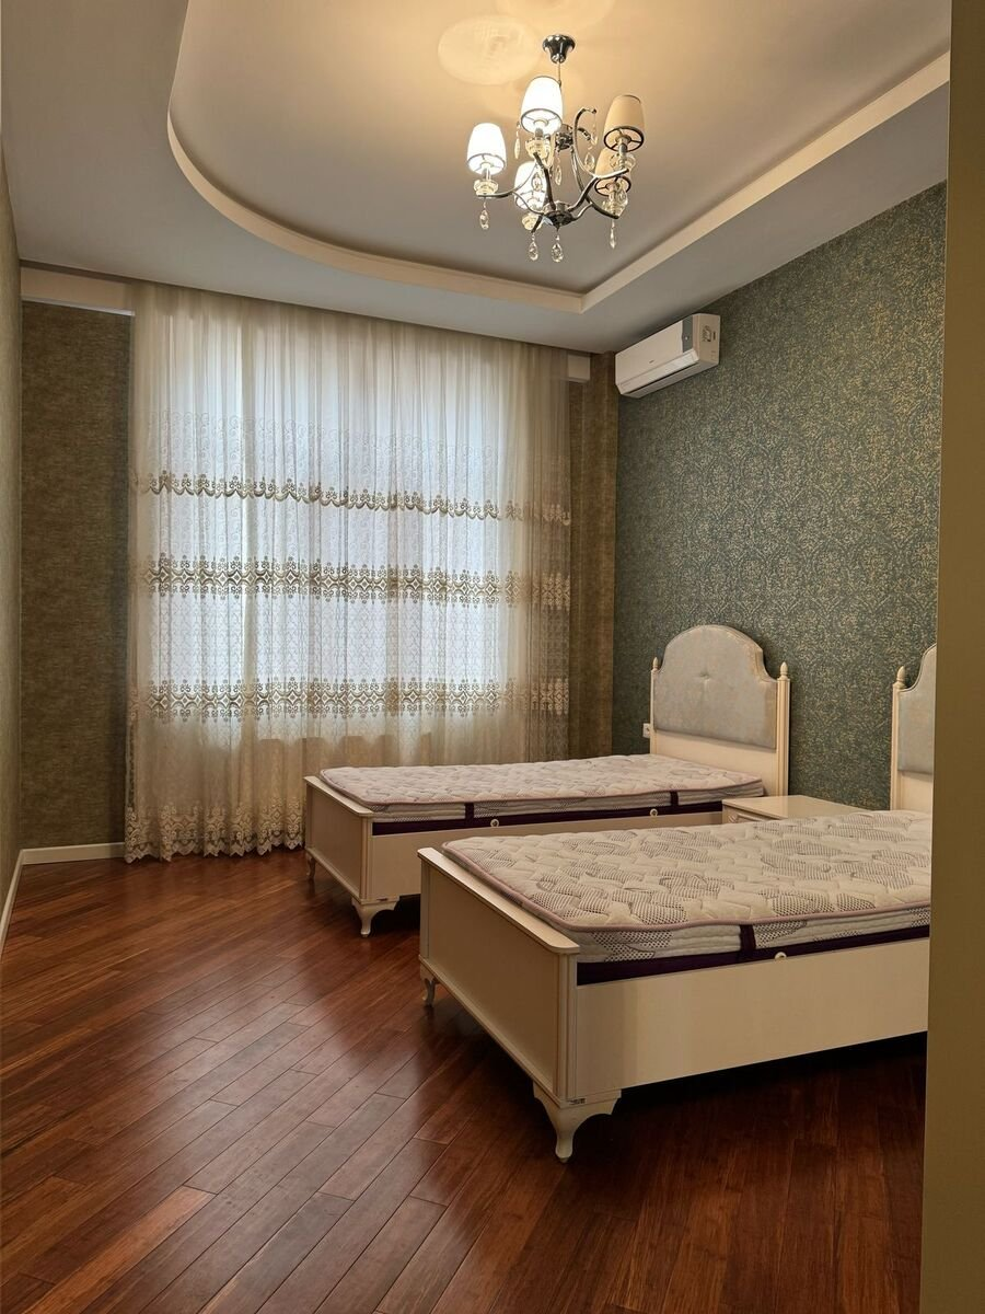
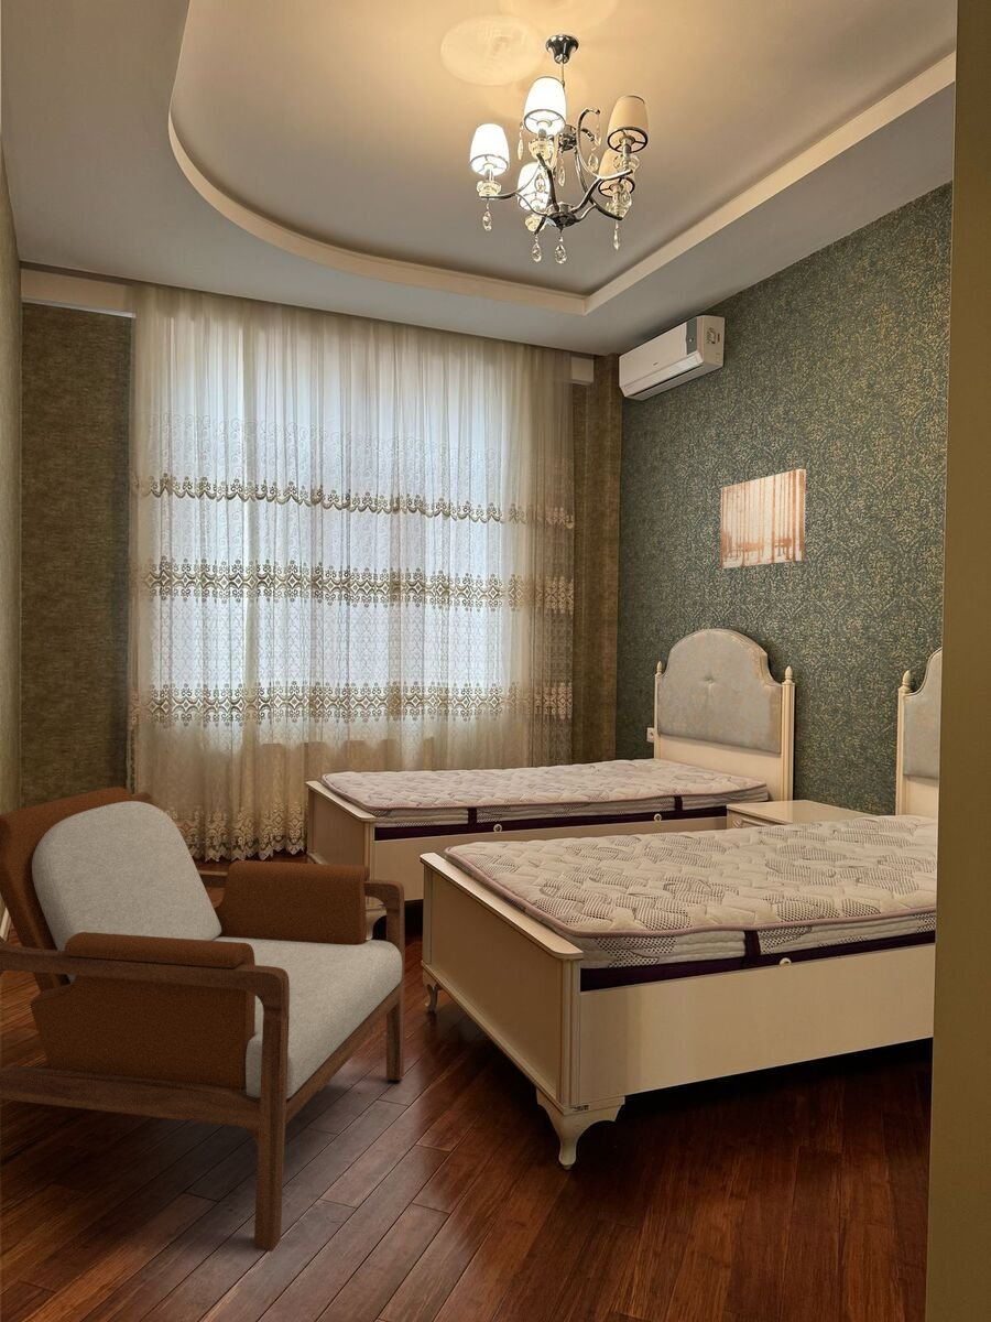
+ wall art [719,468,807,570]
+ armchair [0,785,405,1253]
